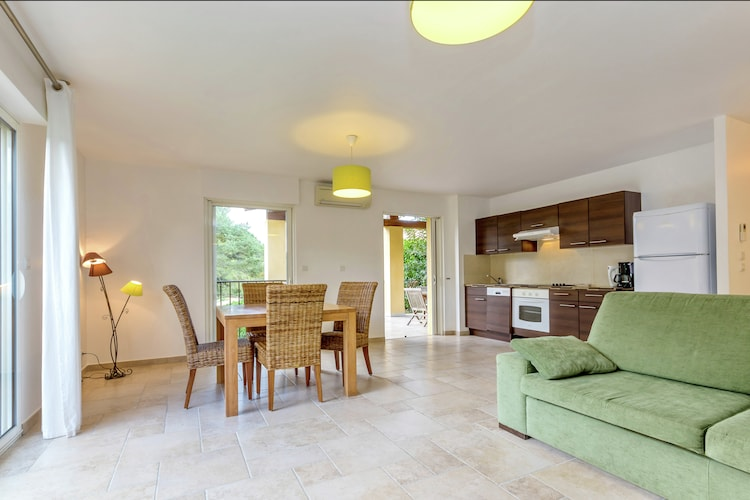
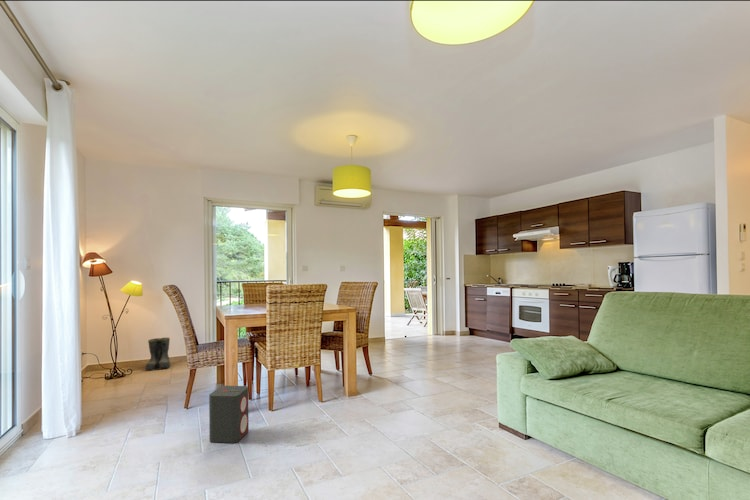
+ speaker [208,385,249,444]
+ boots [145,337,171,372]
